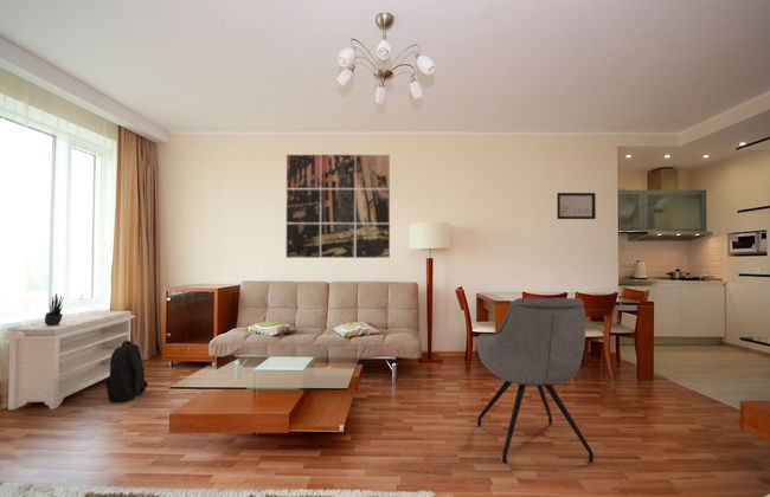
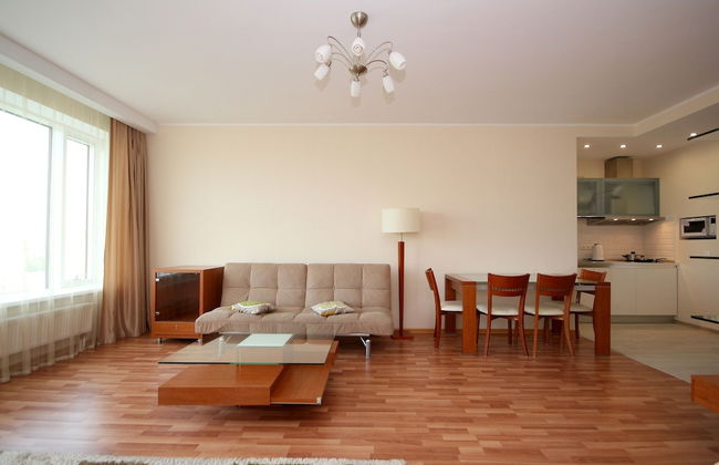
- wall art [556,192,597,220]
- wall art [285,154,391,259]
- chair [475,297,595,465]
- backpack [104,341,149,404]
- bench [4,310,136,411]
- potted plant [44,292,65,325]
